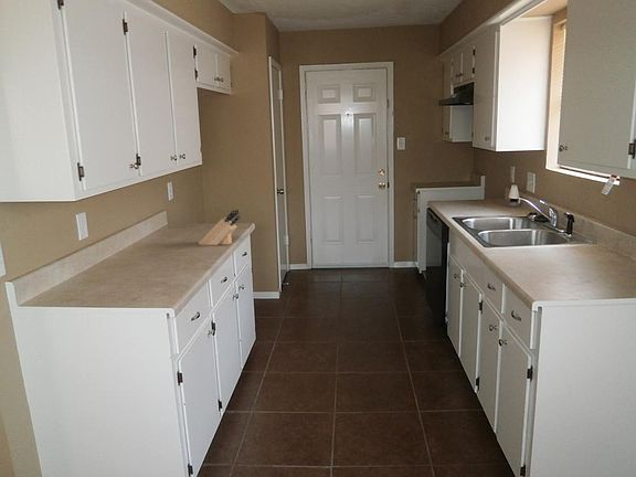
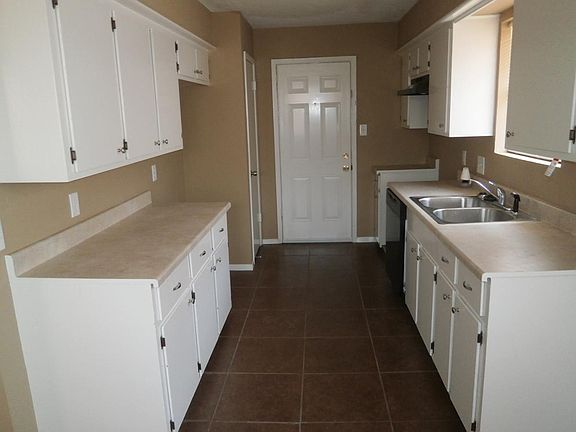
- knife block [198,209,242,246]
